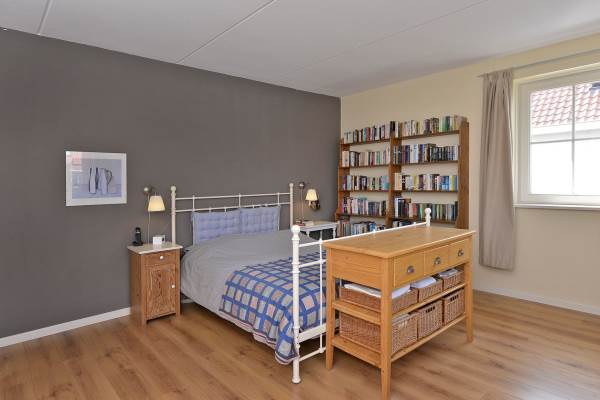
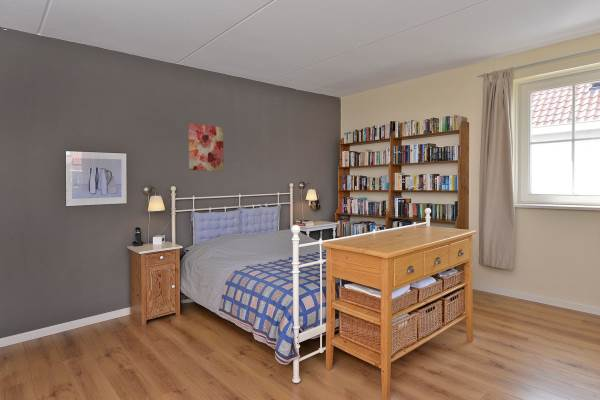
+ wall art [188,122,224,172]
